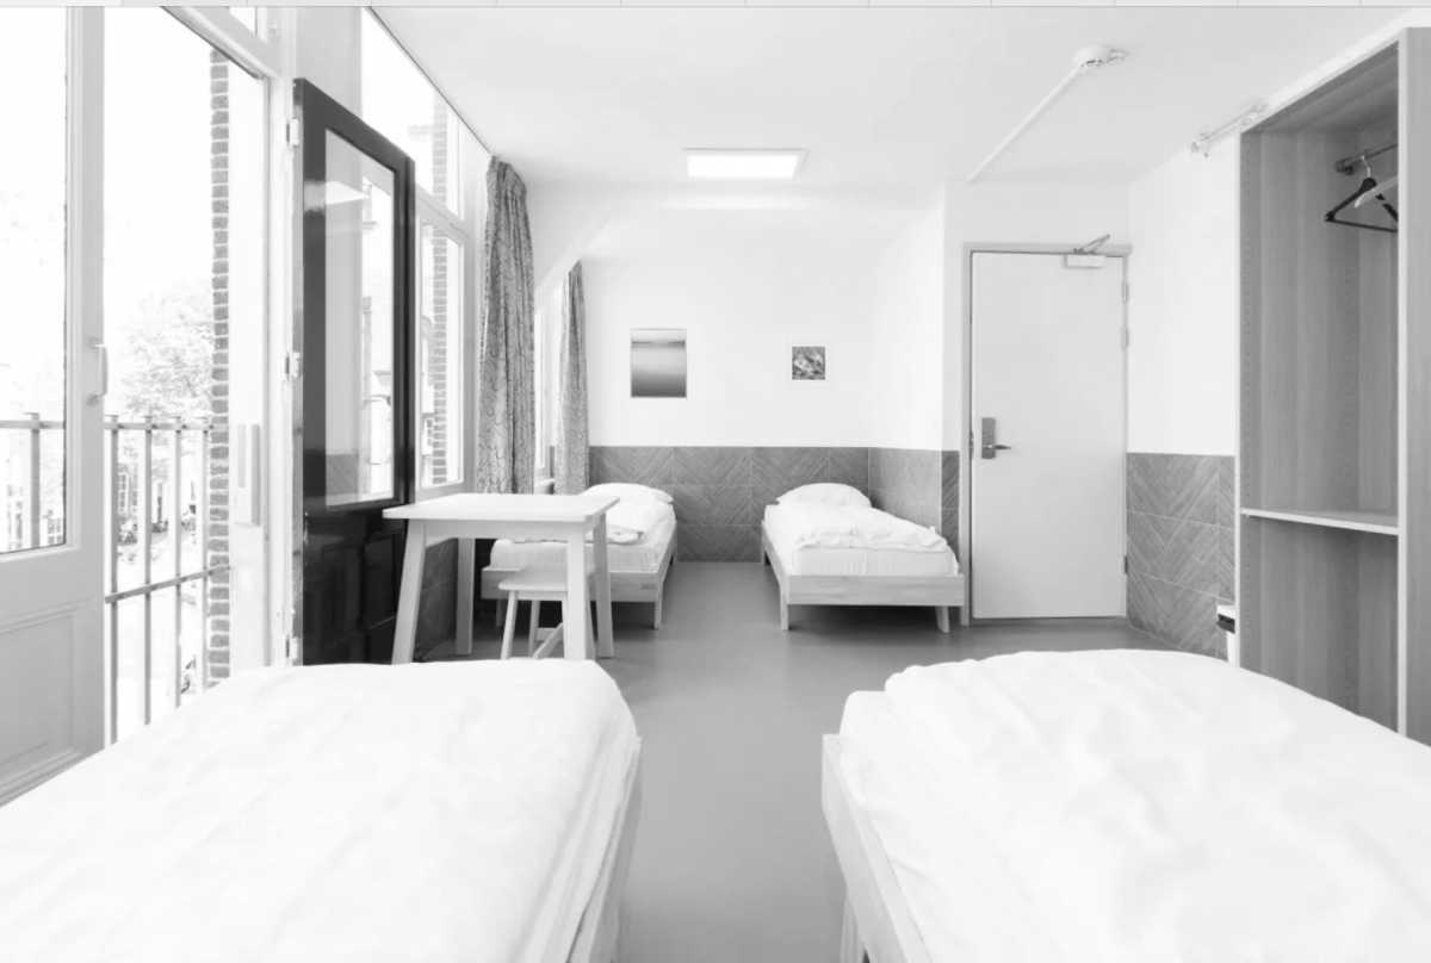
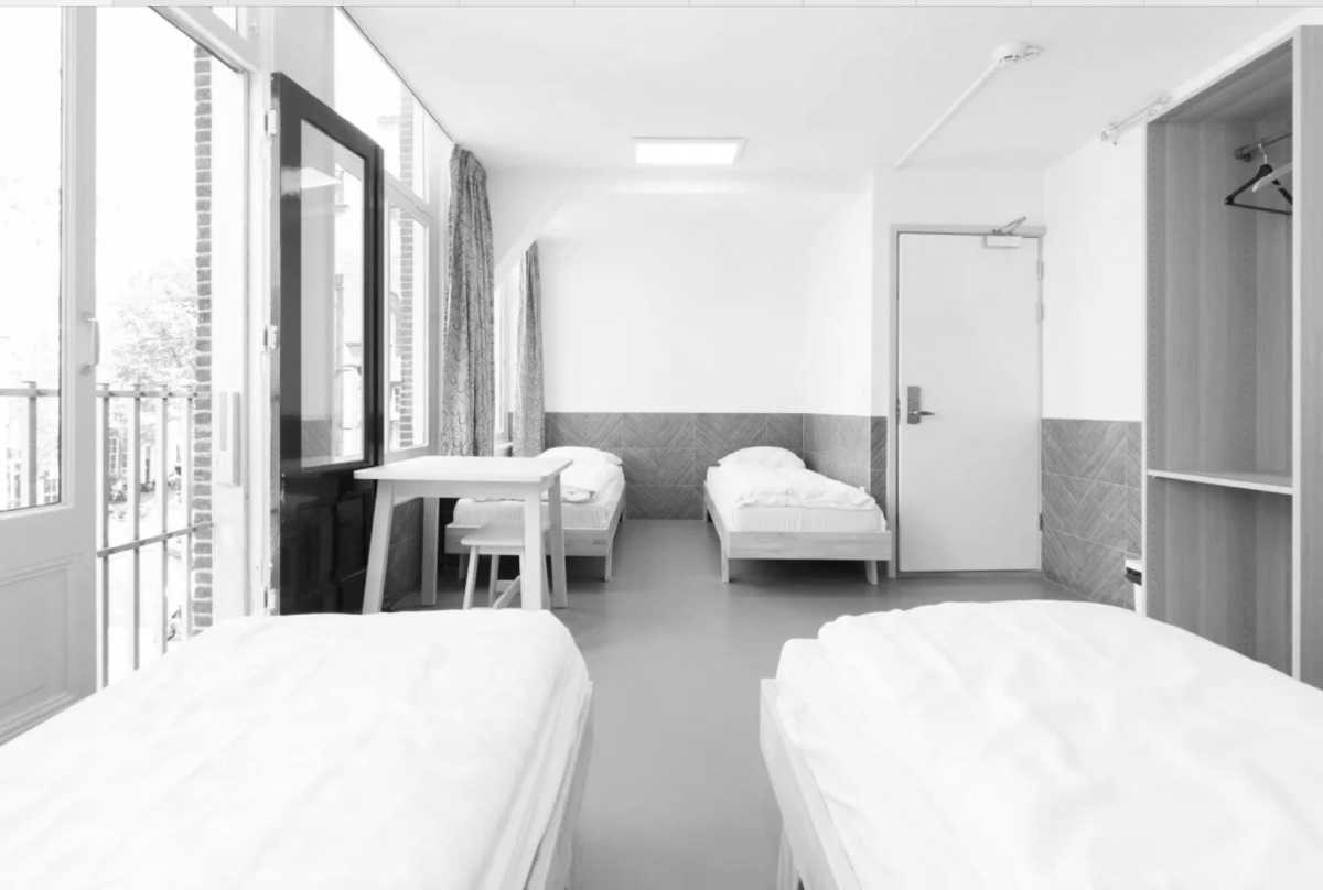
- wall art [628,327,688,399]
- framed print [782,336,835,390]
